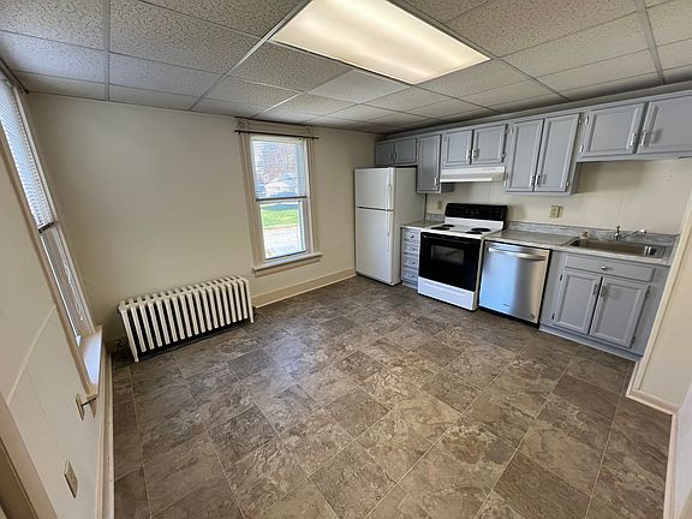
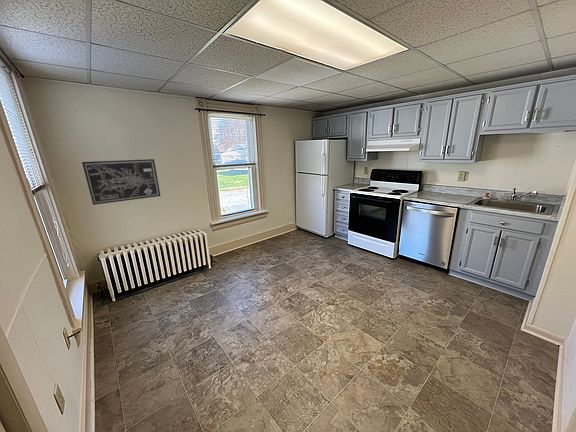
+ wall art [81,158,162,206]
